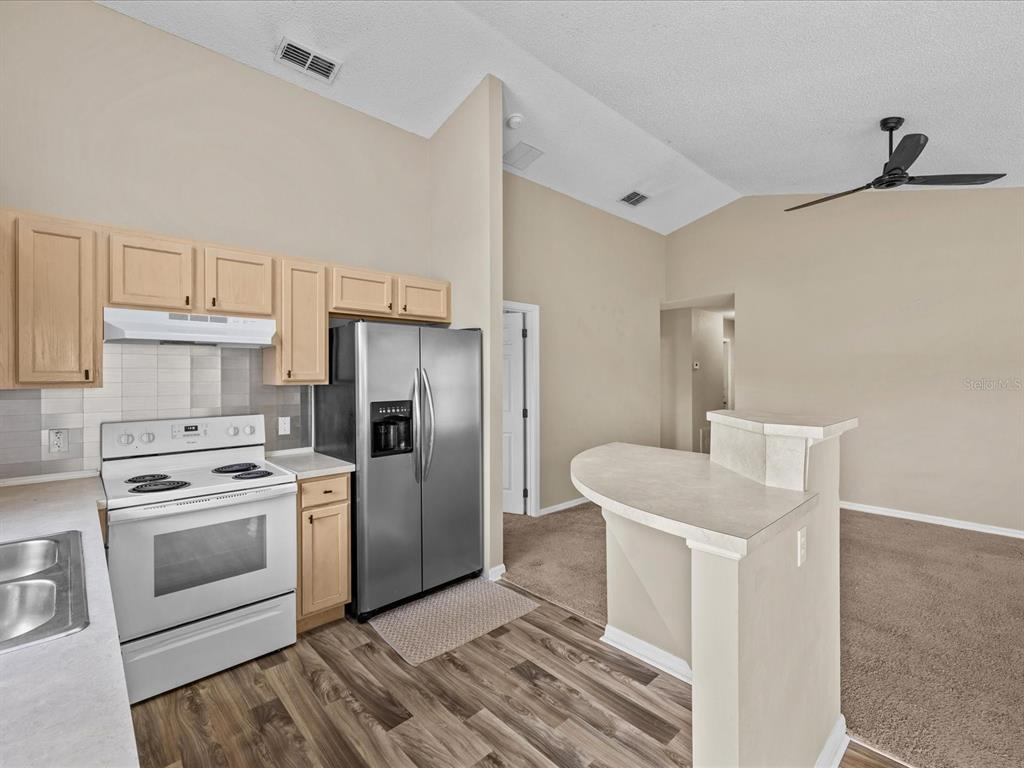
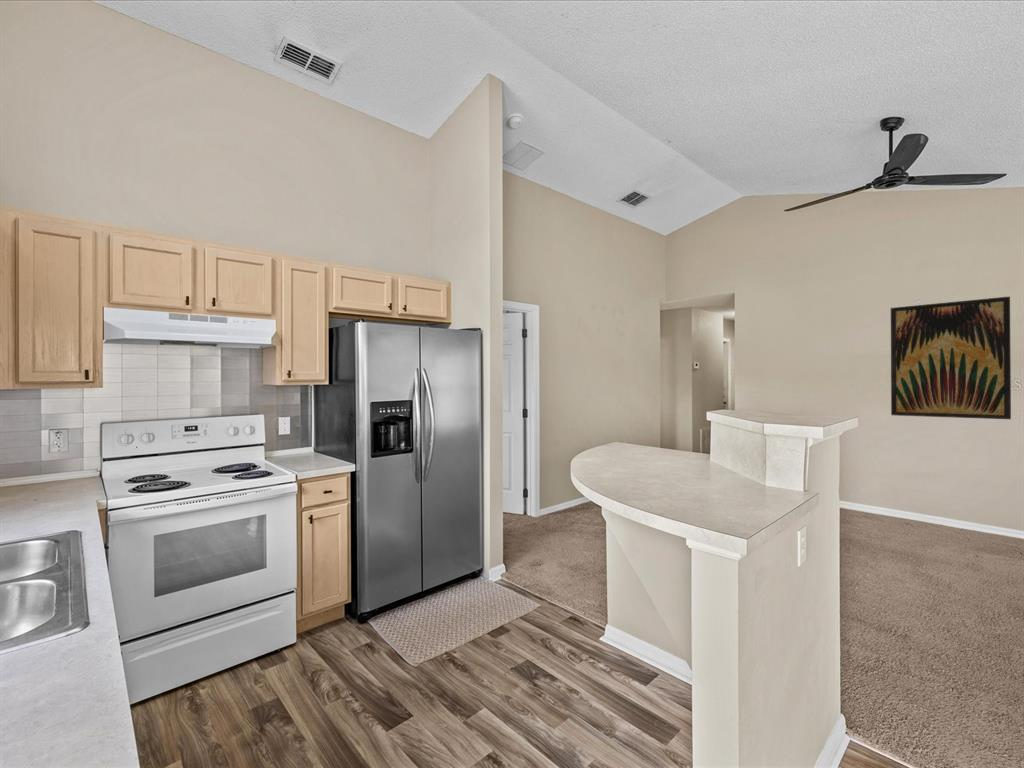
+ wall art [890,295,1012,420]
